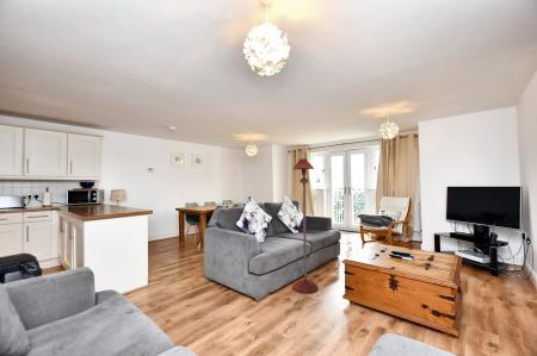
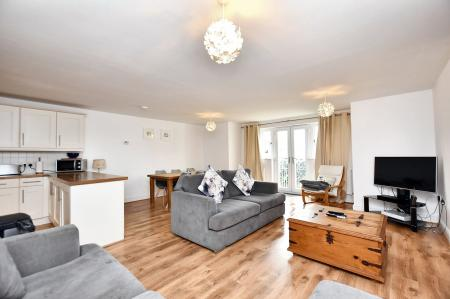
- floor lamp [291,157,320,295]
